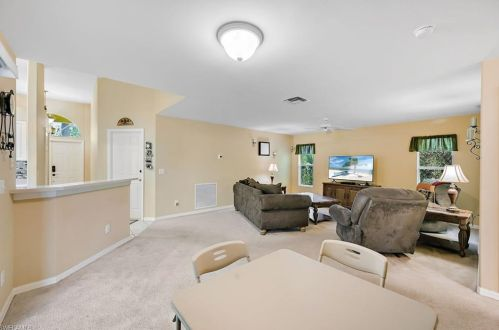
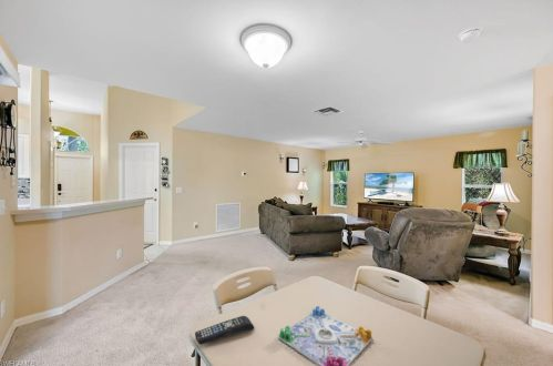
+ remote control [194,315,255,346]
+ board game [277,305,373,366]
